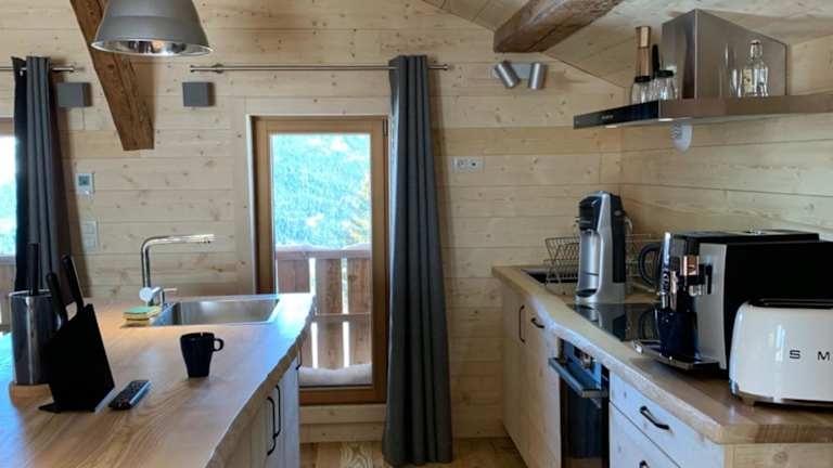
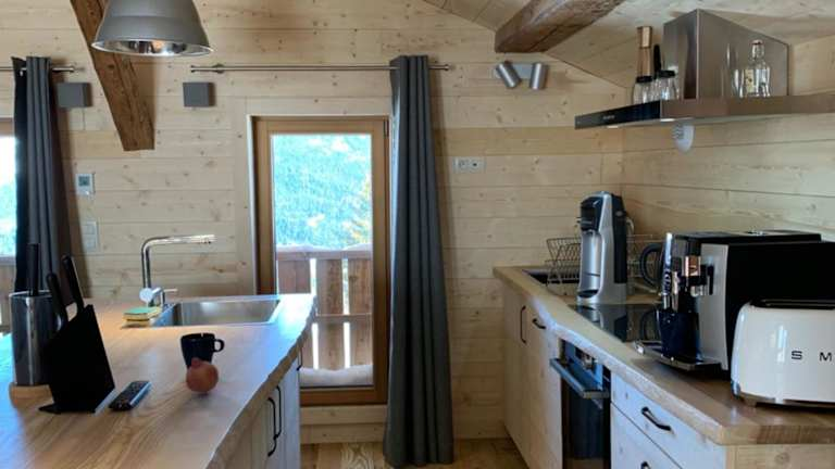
+ fruit [185,356,220,394]
